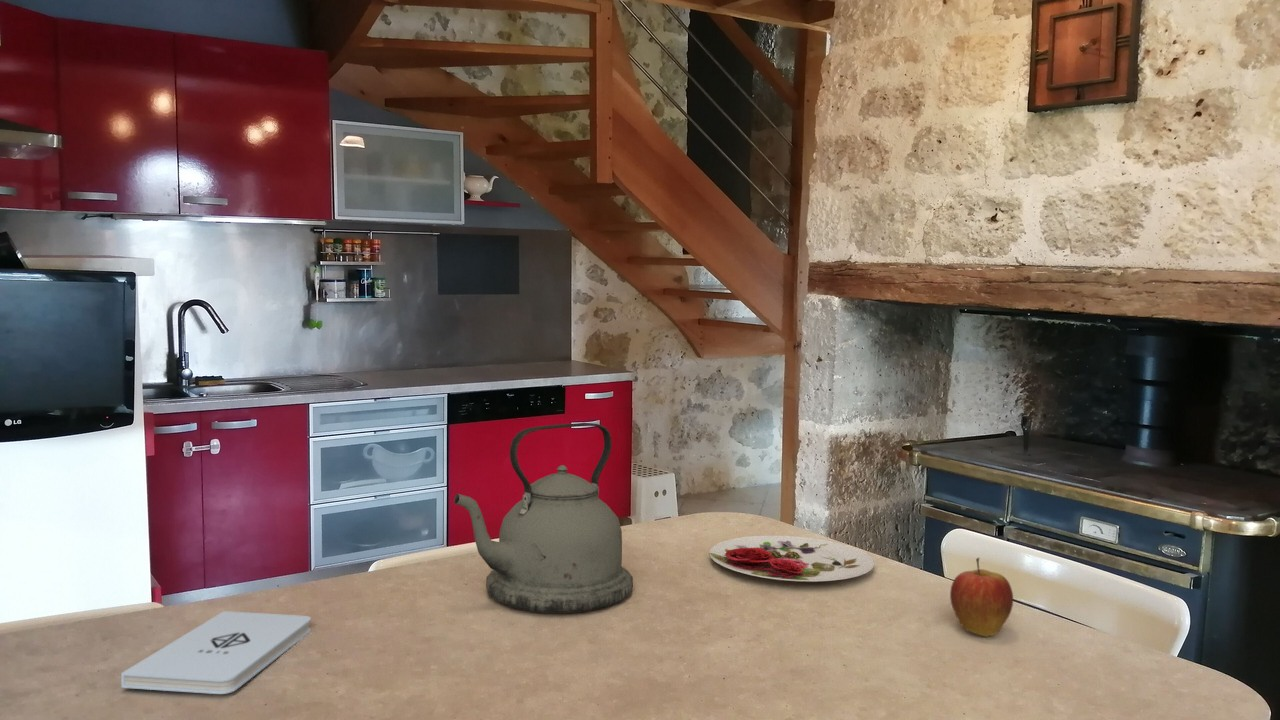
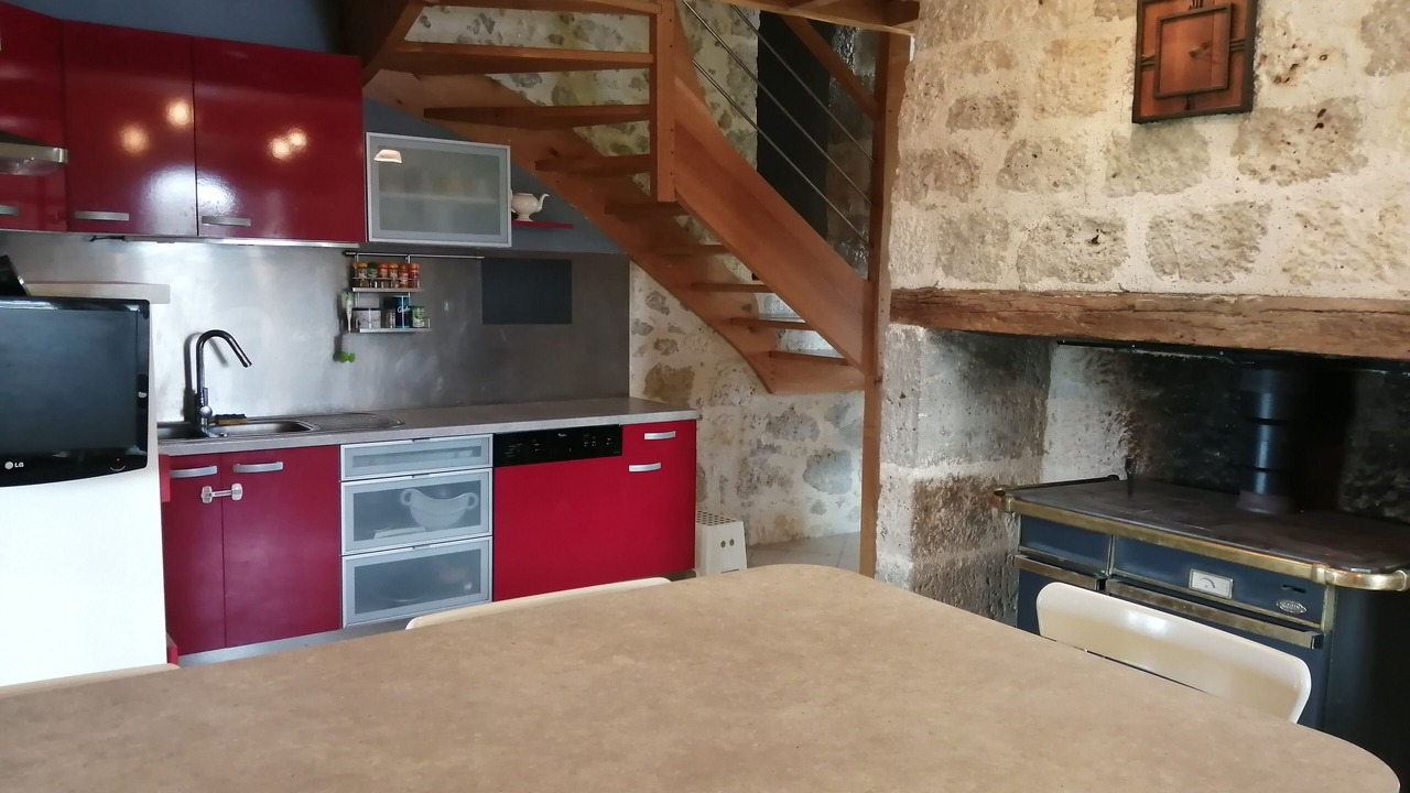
- apple [949,557,1014,638]
- notepad [120,610,312,695]
- plate [708,535,875,583]
- kettle [453,422,634,614]
